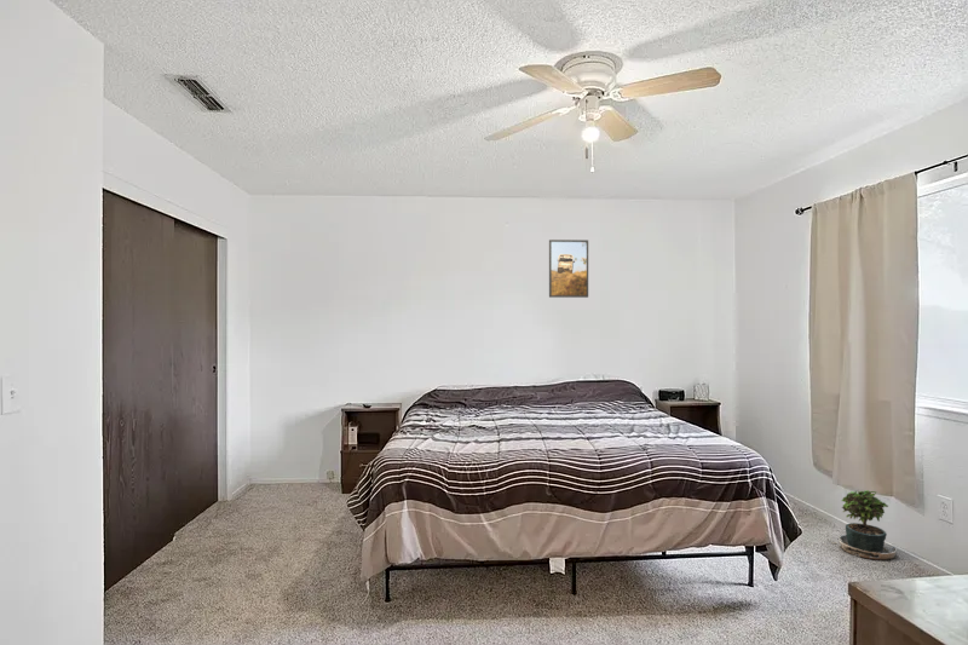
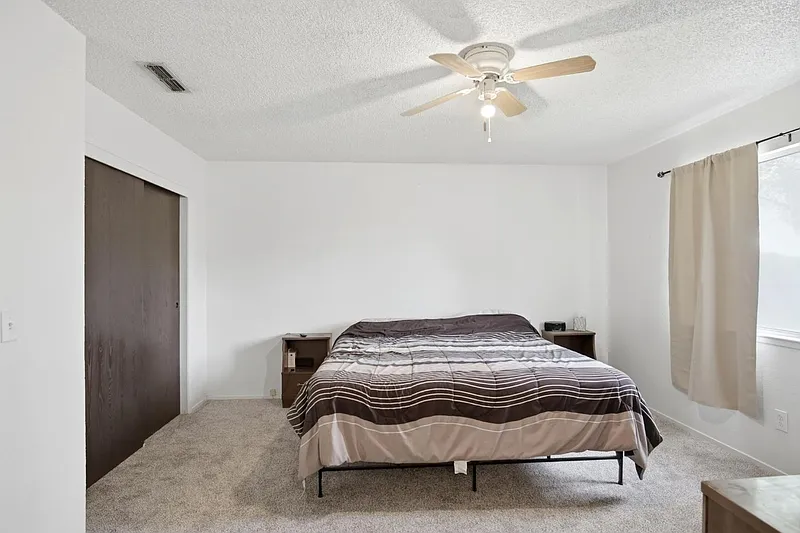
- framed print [548,238,589,299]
- potted plant [823,489,898,562]
